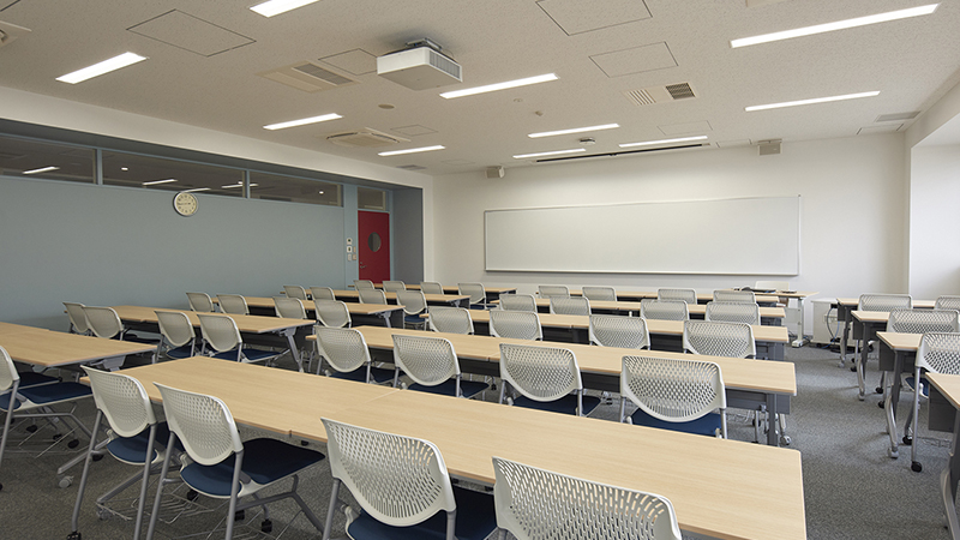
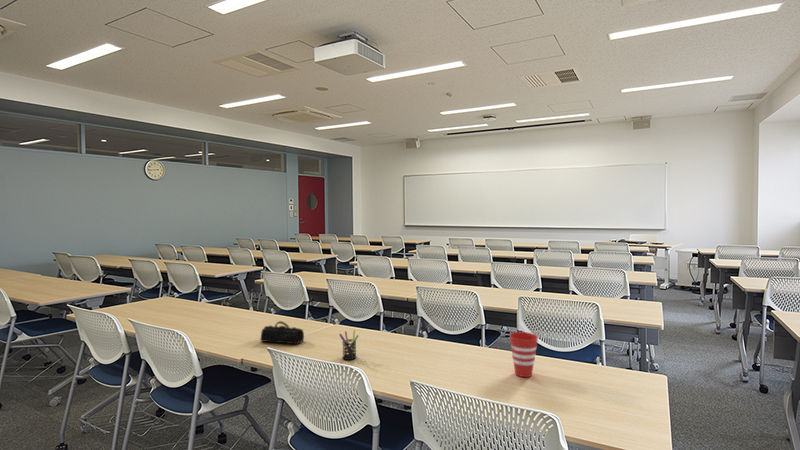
+ pencil case [259,320,305,346]
+ cup [509,331,539,378]
+ pen holder [338,329,360,361]
